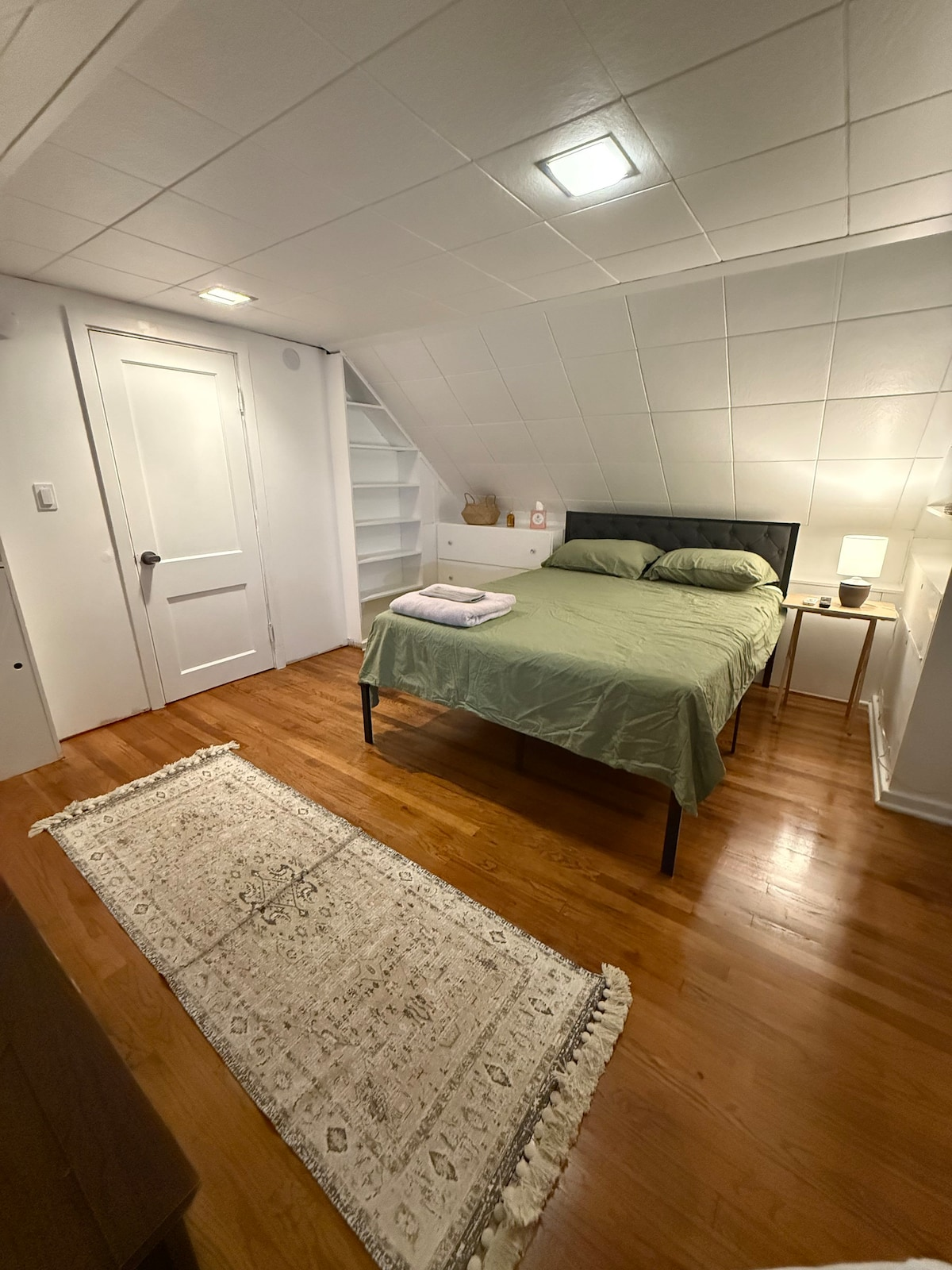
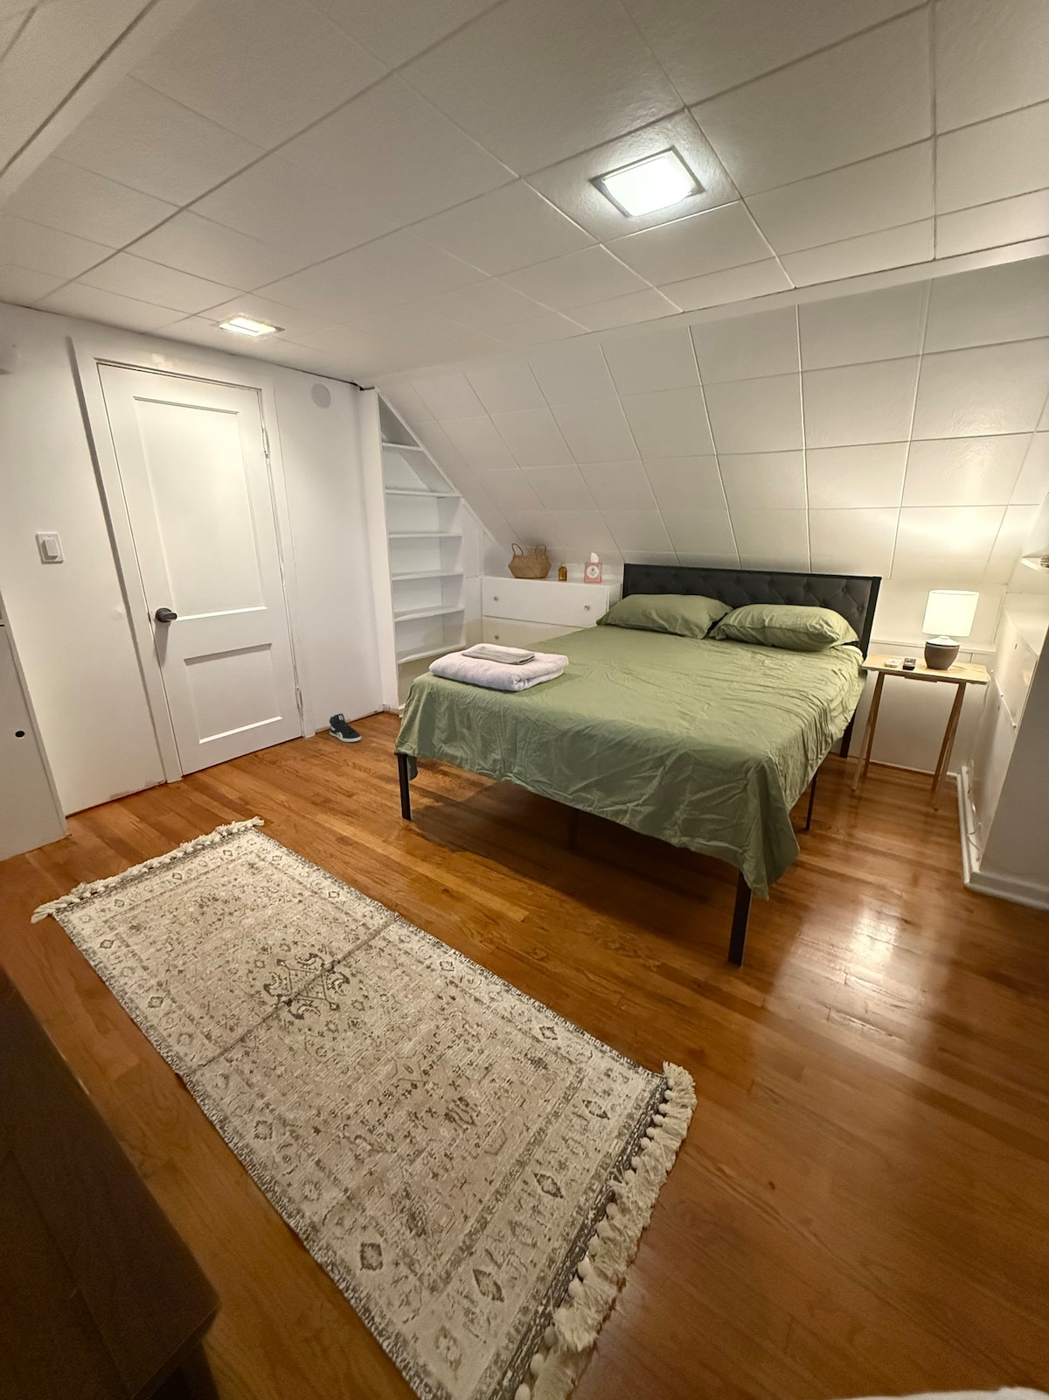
+ sneaker [328,712,361,743]
